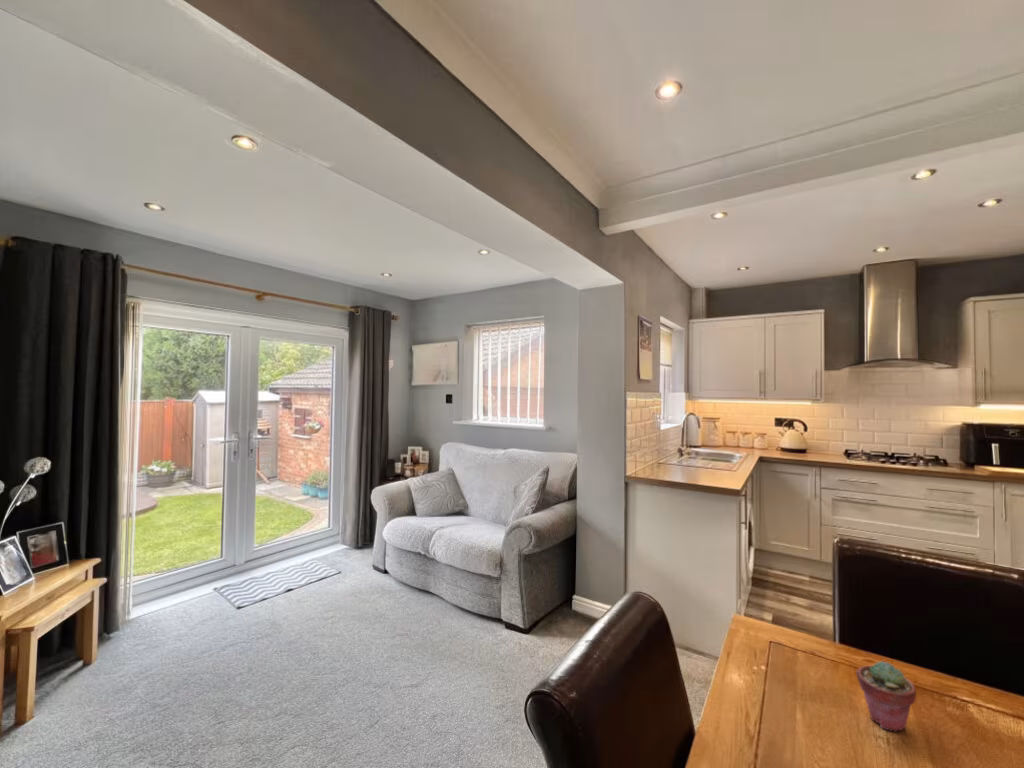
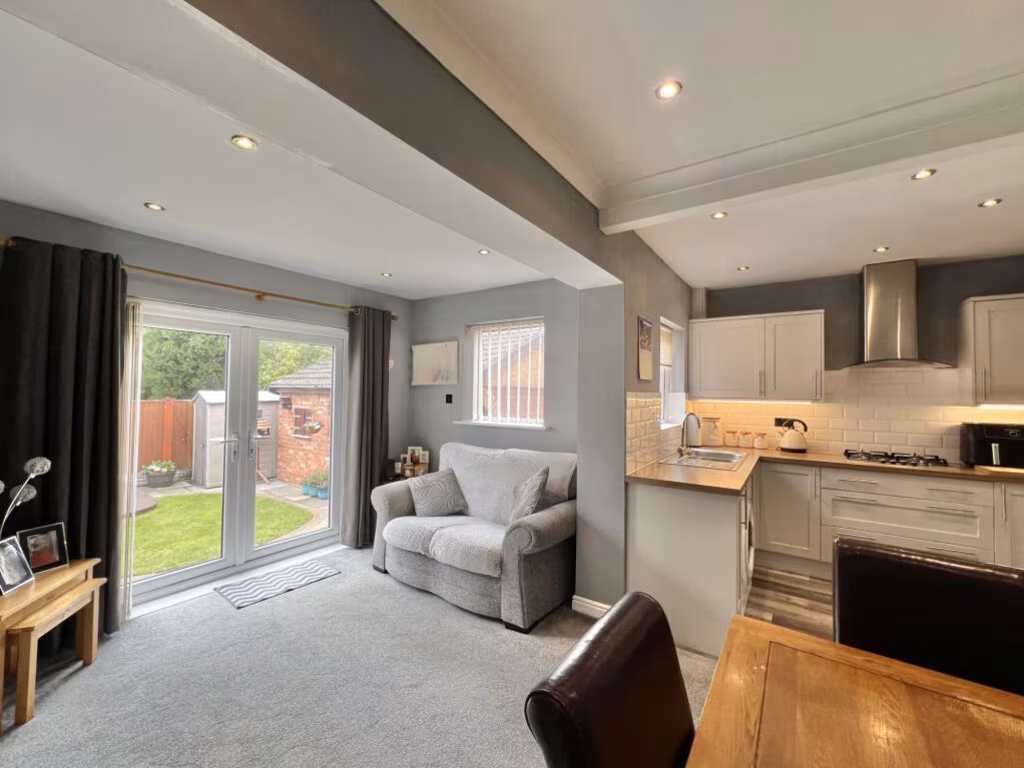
- potted succulent [855,660,917,733]
